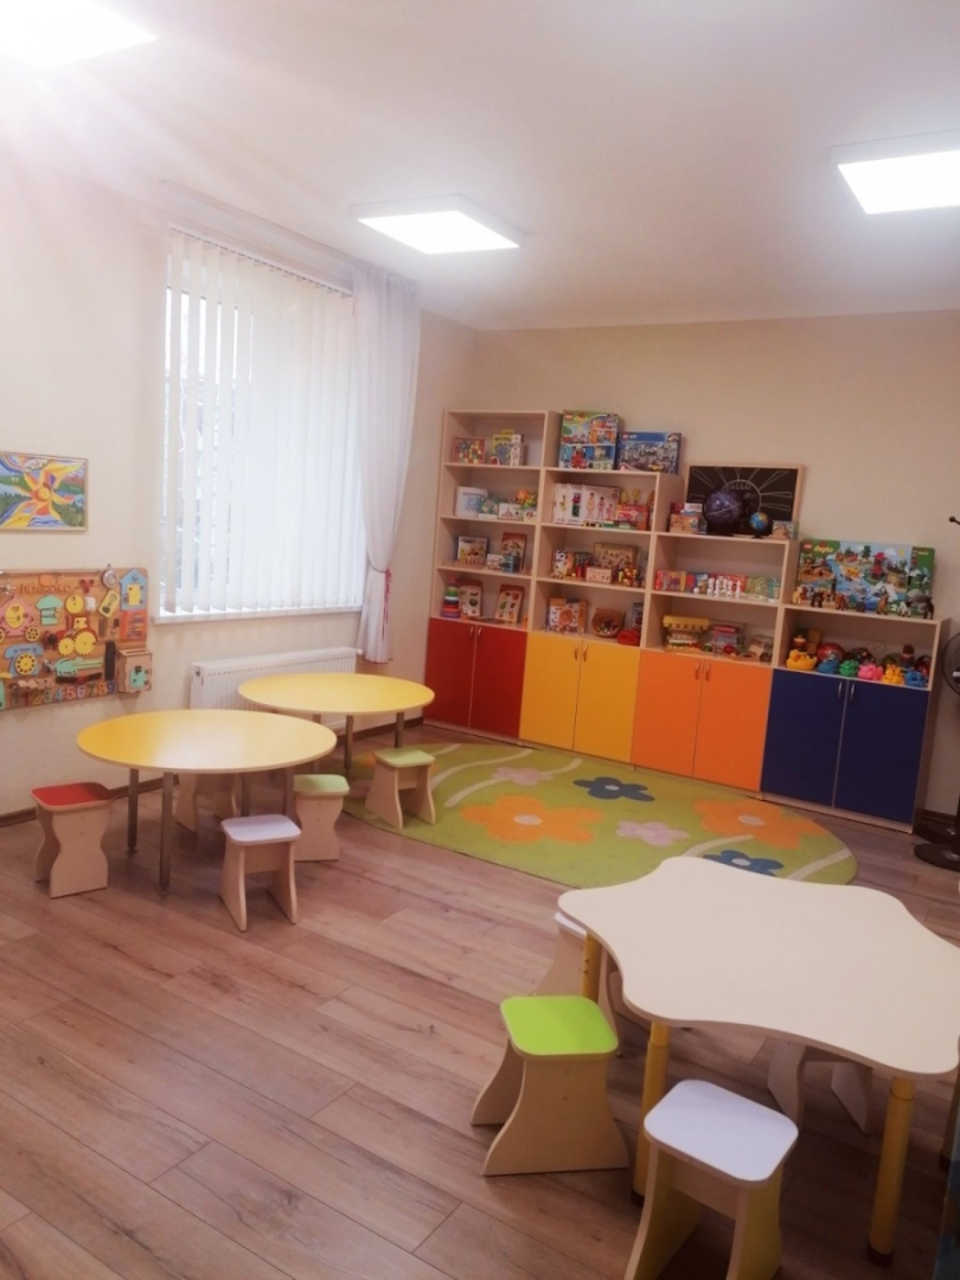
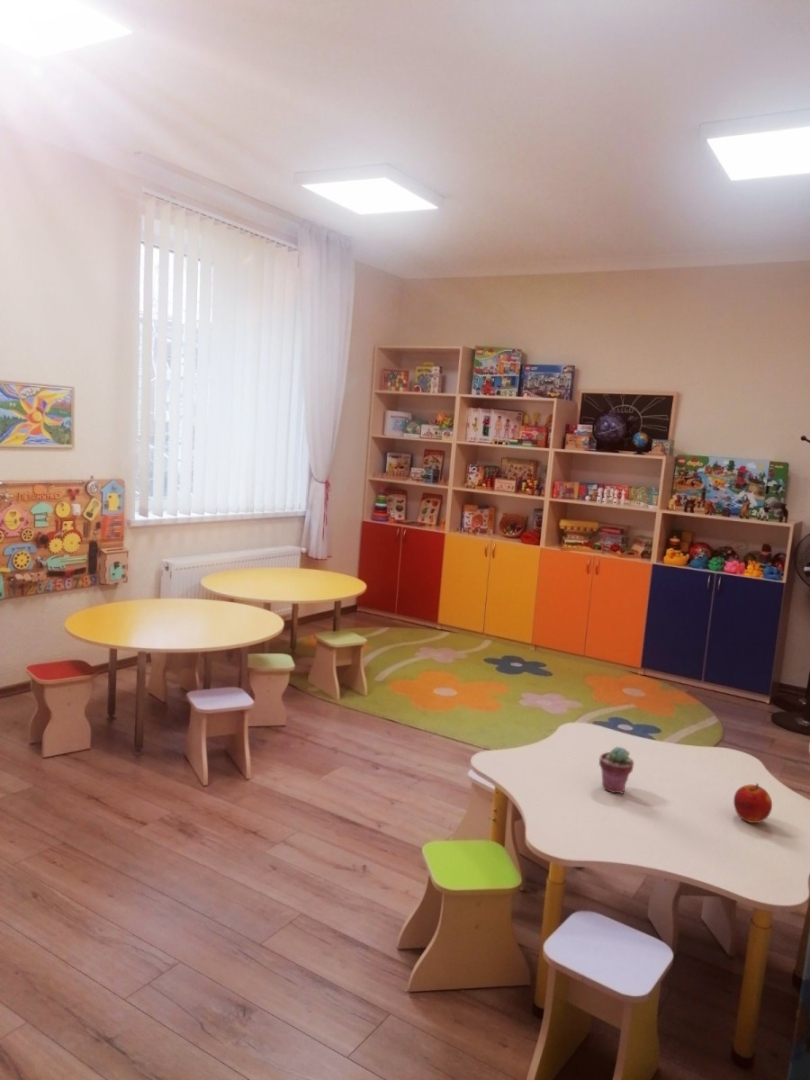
+ apple [733,782,773,824]
+ potted succulent [598,746,635,795]
